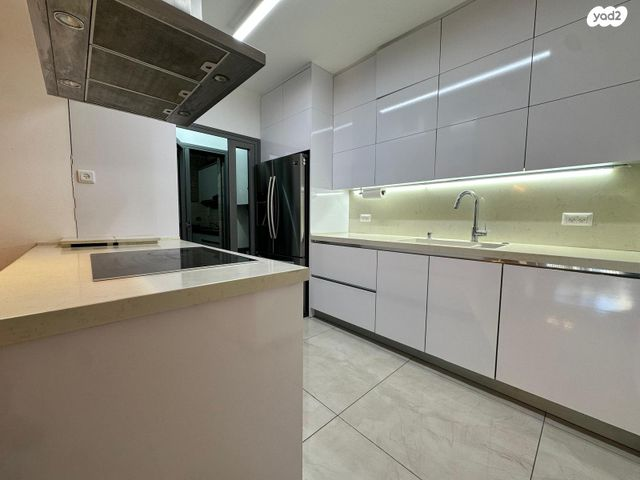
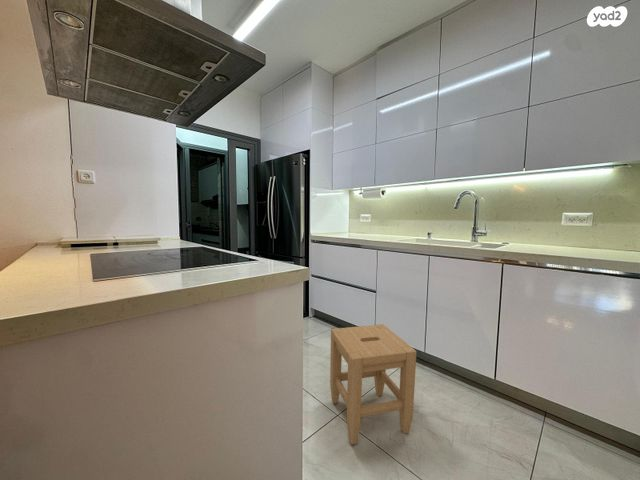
+ stool [329,323,417,446]
